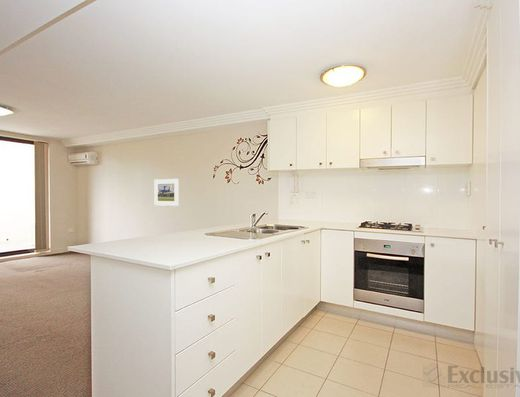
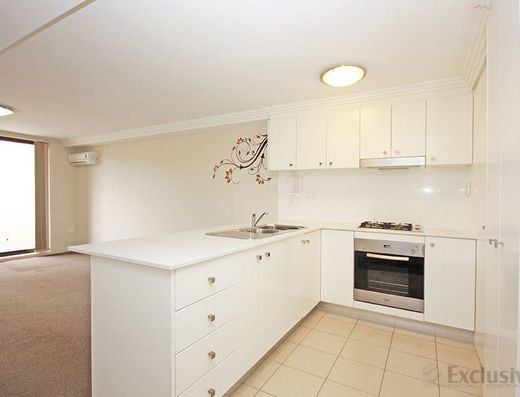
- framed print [154,178,179,207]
